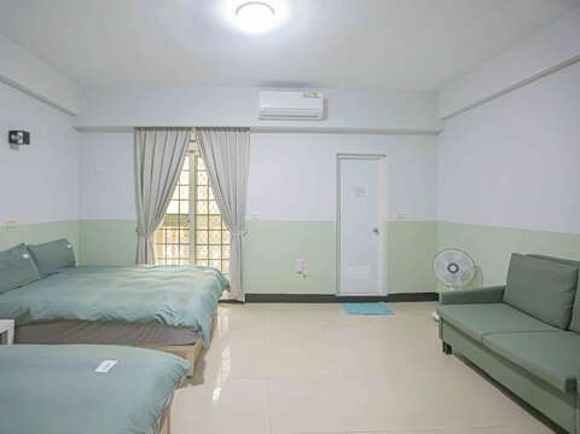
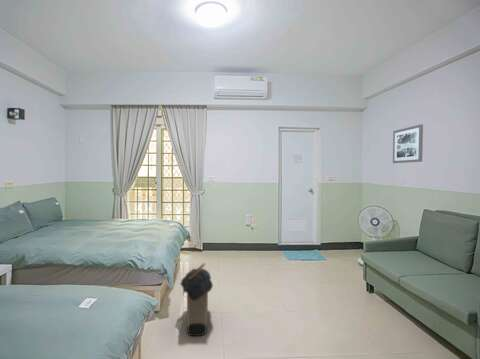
+ wall art [392,124,424,164]
+ laundry hamper [179,262,214,337]
